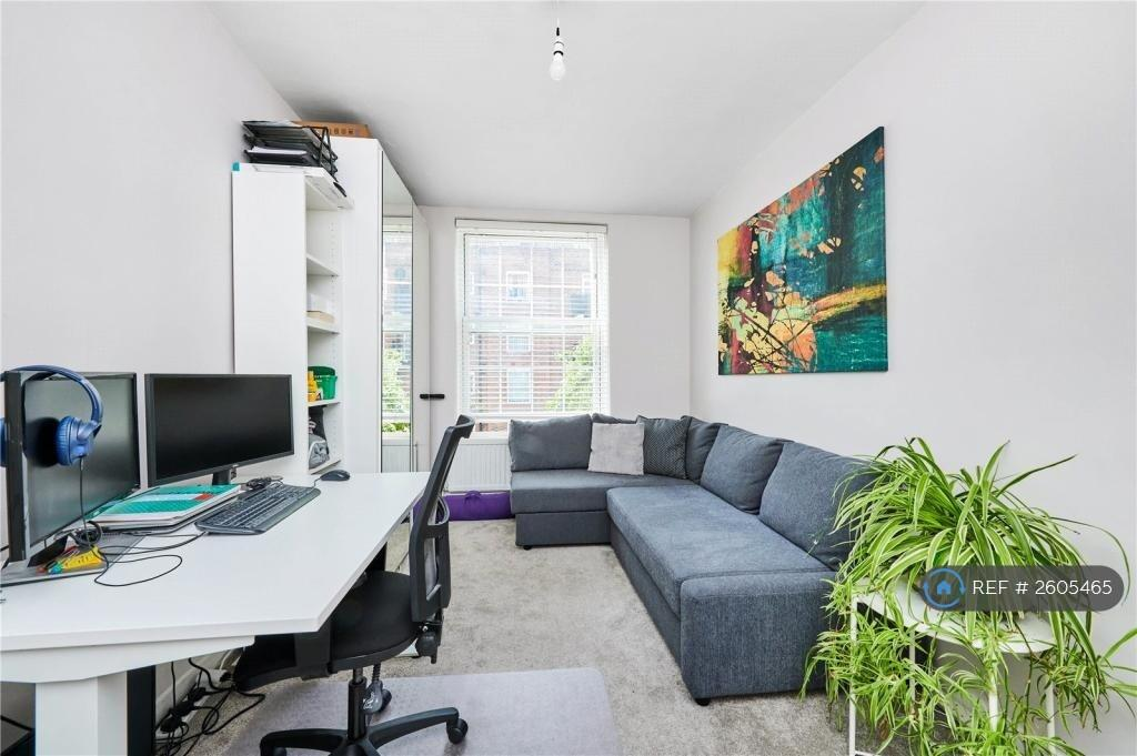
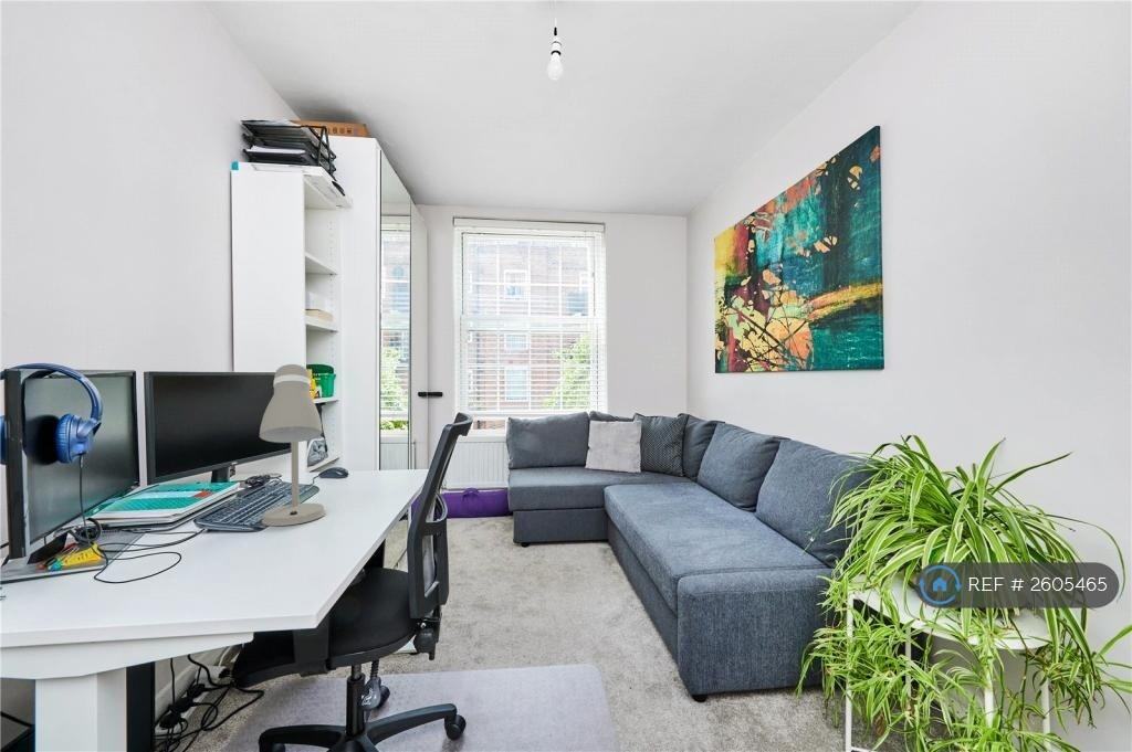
+ desk lamp [259,363,326,527]
